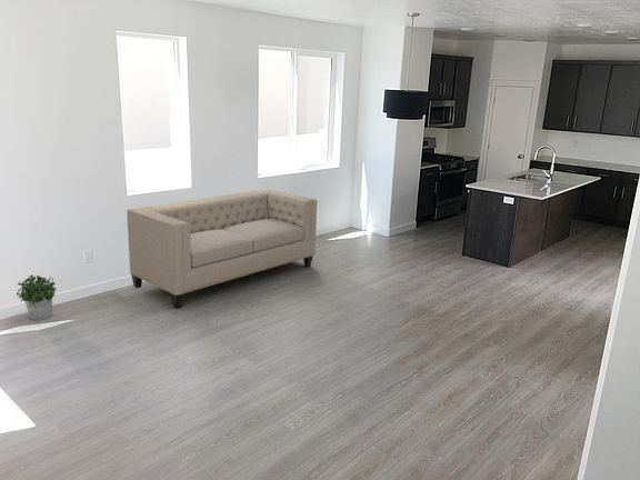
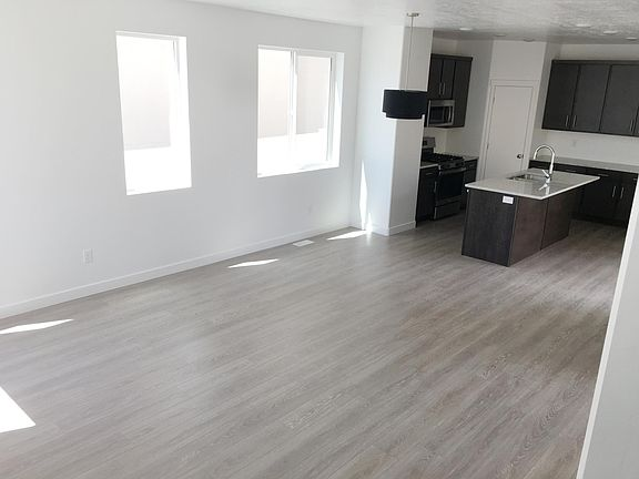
- potted plant [16,273,58,321]
- sofa [126,188,318,309]
